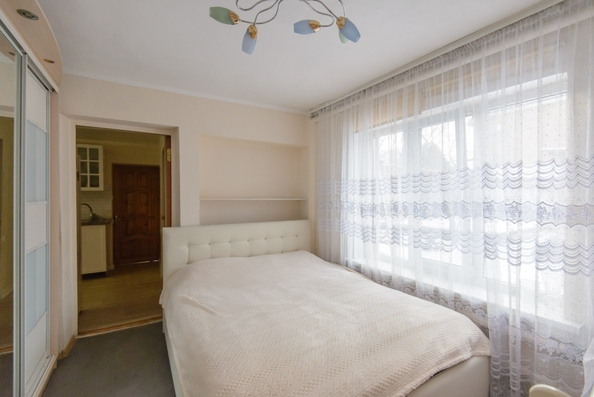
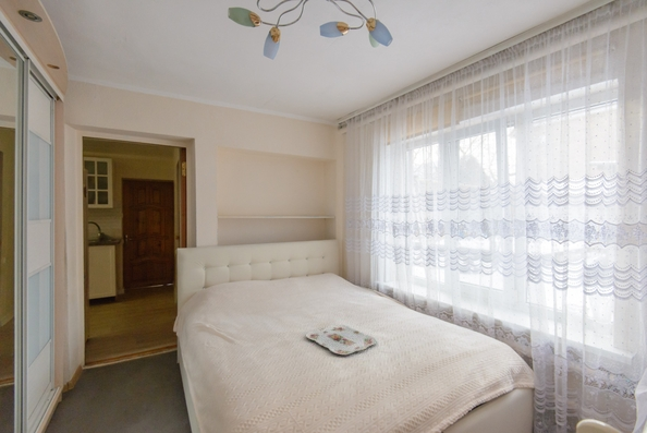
+ serving tray [305,324,378,356]
